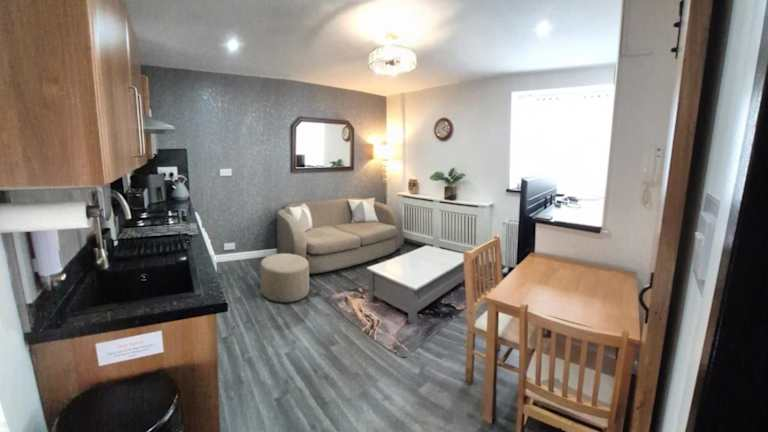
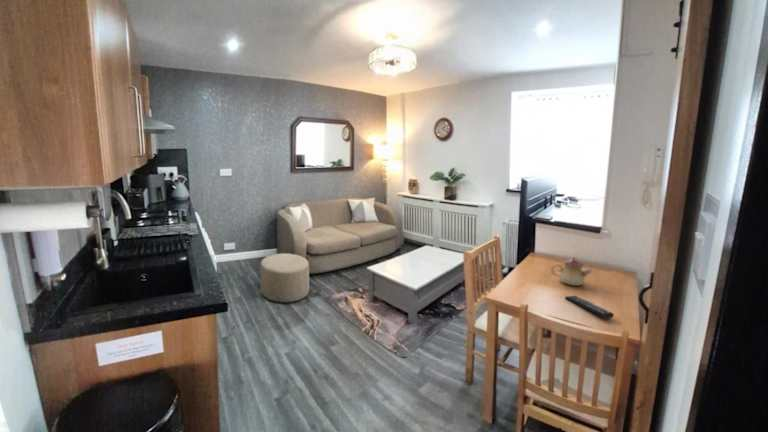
+ remote control [564,295,615,320]
+ teapot [550,255,593,287]
